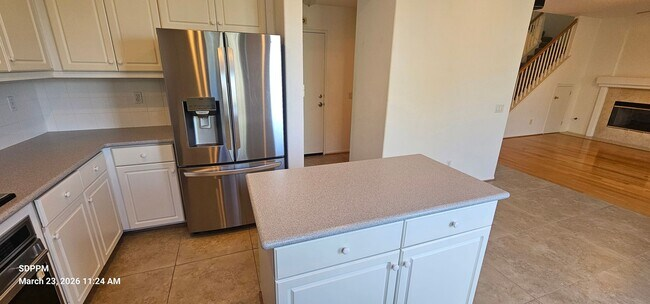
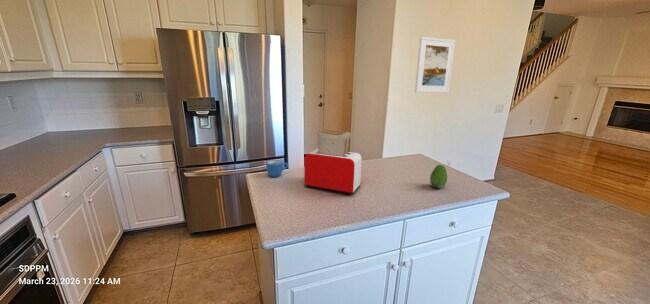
+ fruit [429,164,448,189]
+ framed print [414,36,456,94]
+ mug [265,159,289,178]
+ toaster [303,129,363,196]
